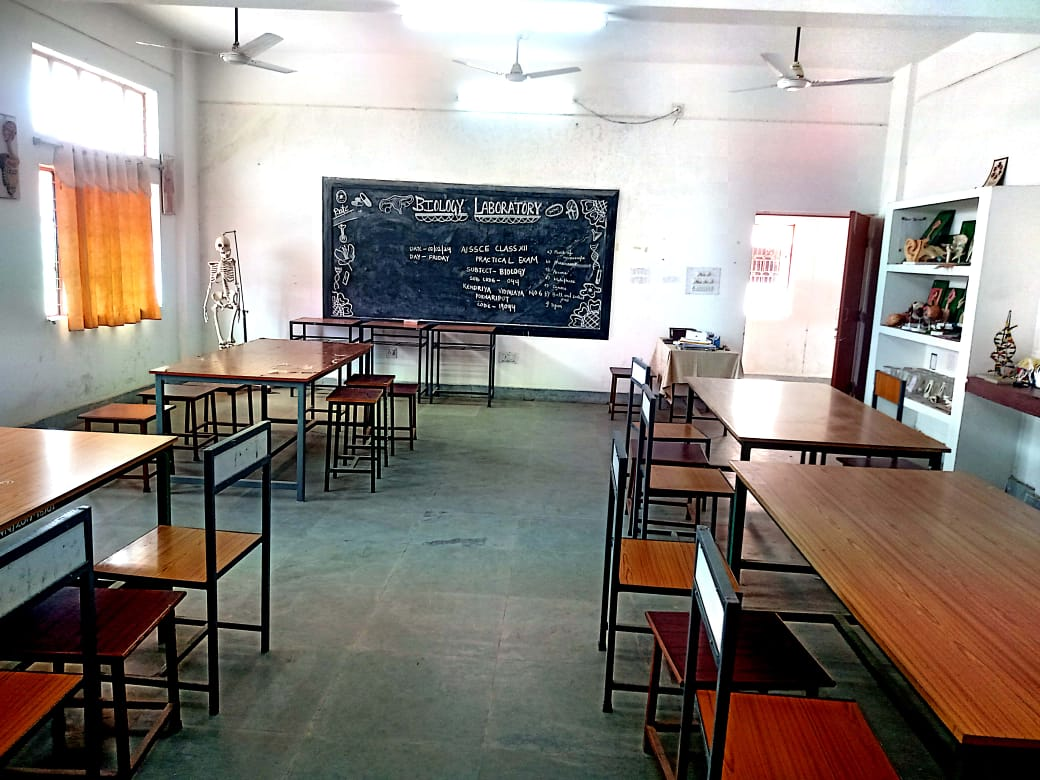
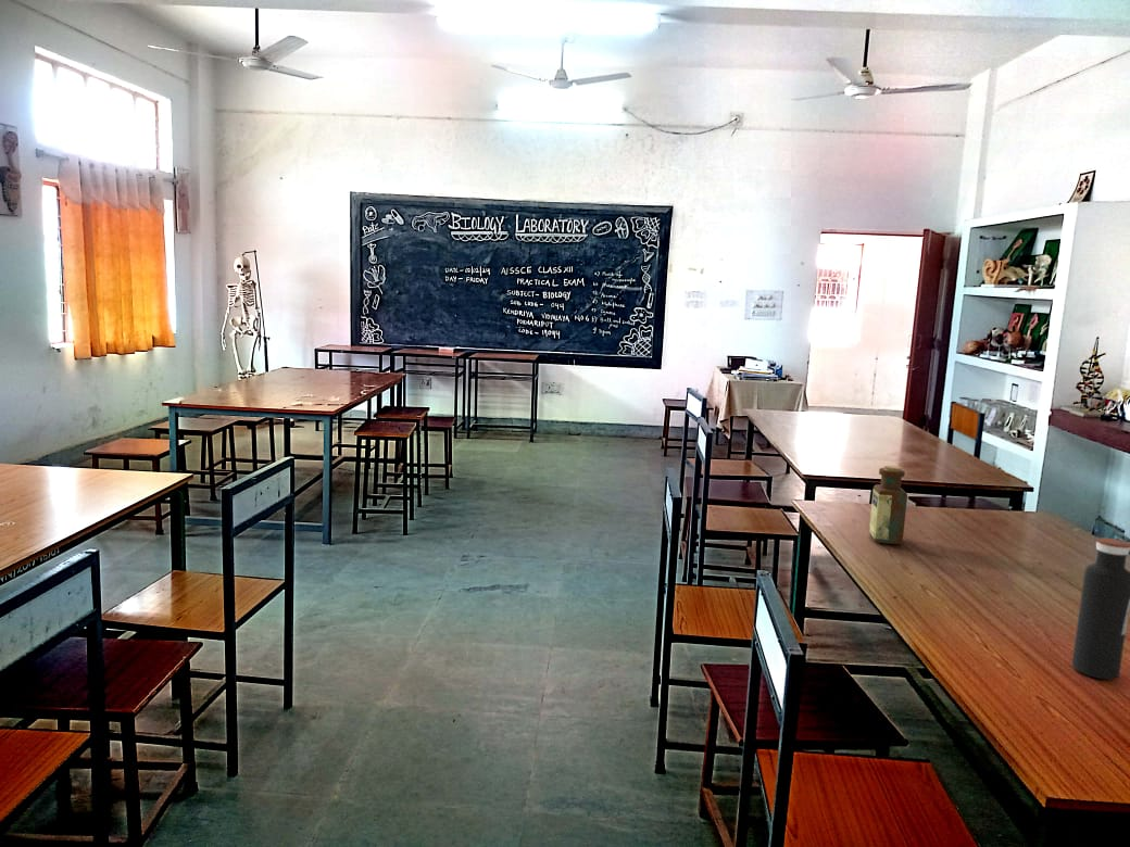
+ bottle [868,465,908,545]
+ water bottle [1070,536,1130,681]
